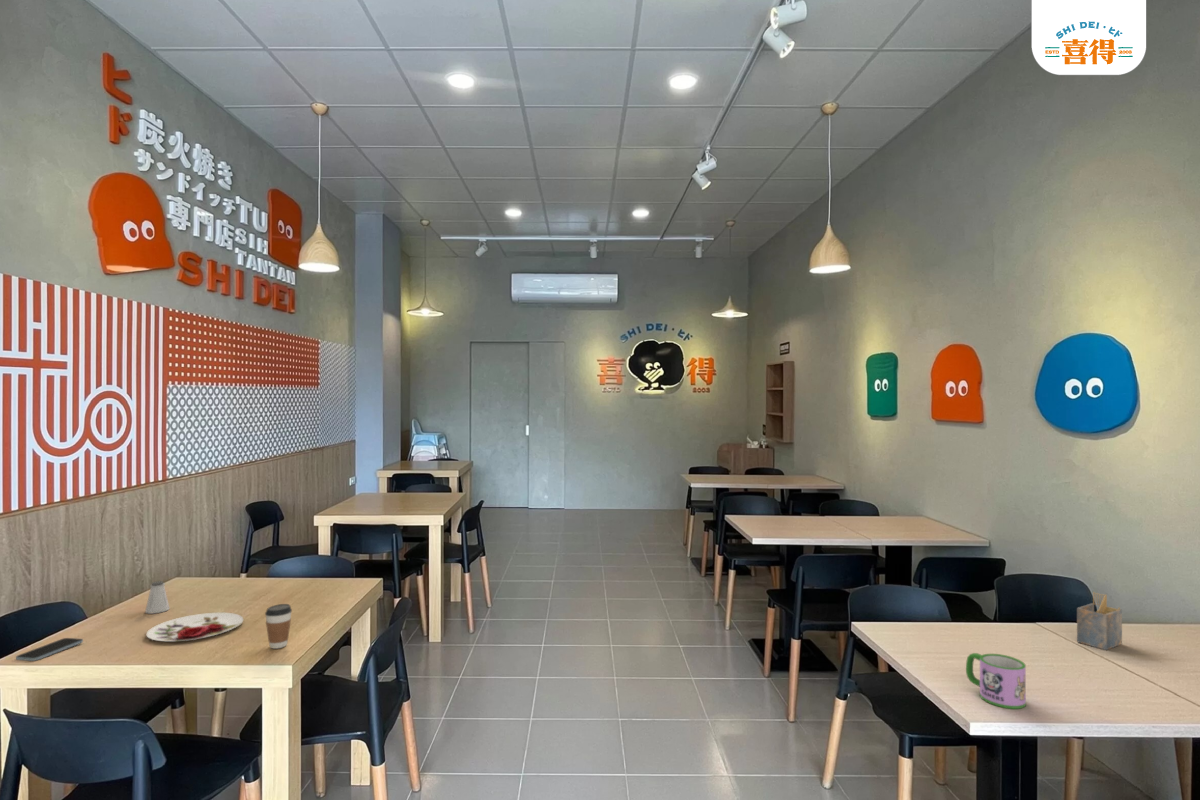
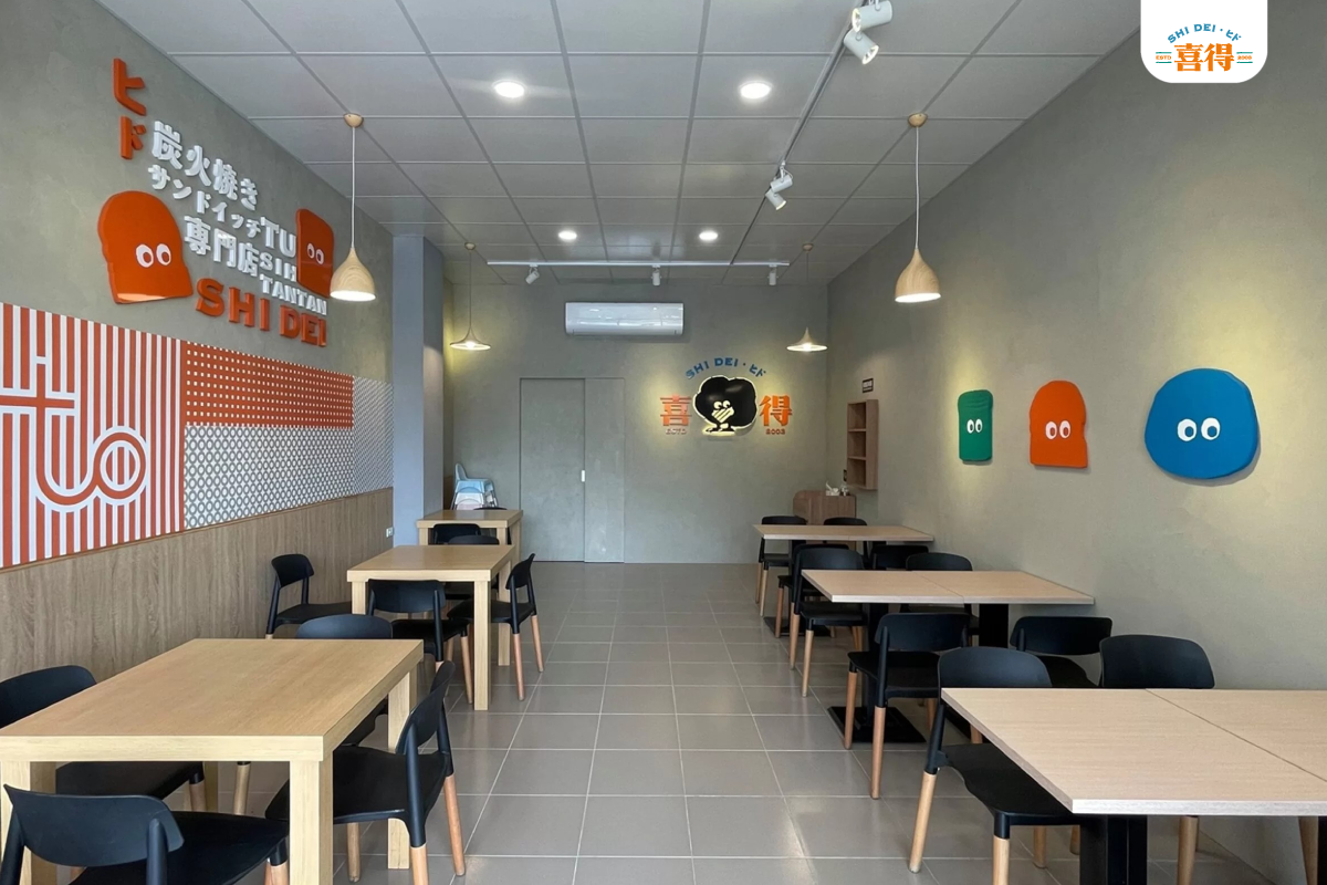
- coffee cup [264,603,293,650]
- plate [145,612,244,642]
- mug [965,652,1027,710]
- smartphone [15,637,84,662]
- saltshaker [144,580,171,615]
- napkin holder [1076,591,1123,651]
